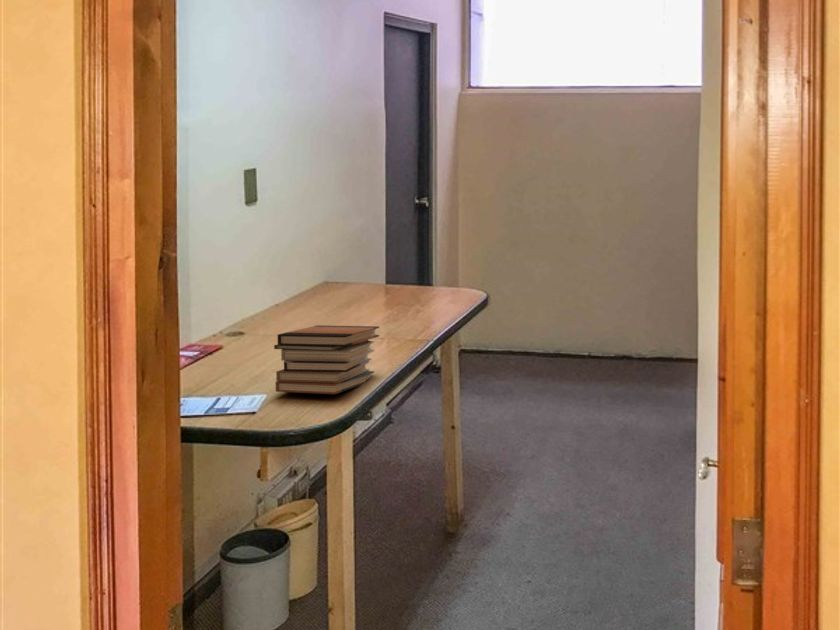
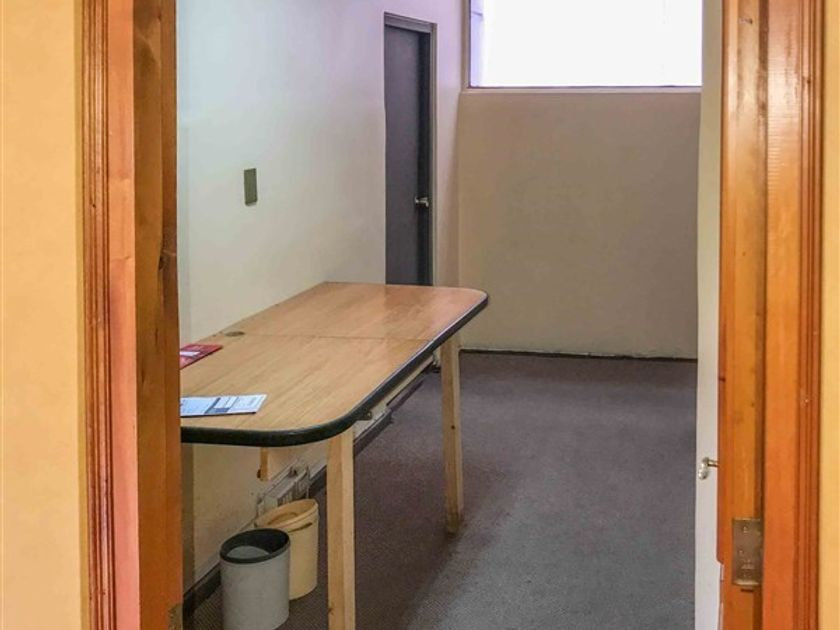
- book stack [273,324,380,395]
